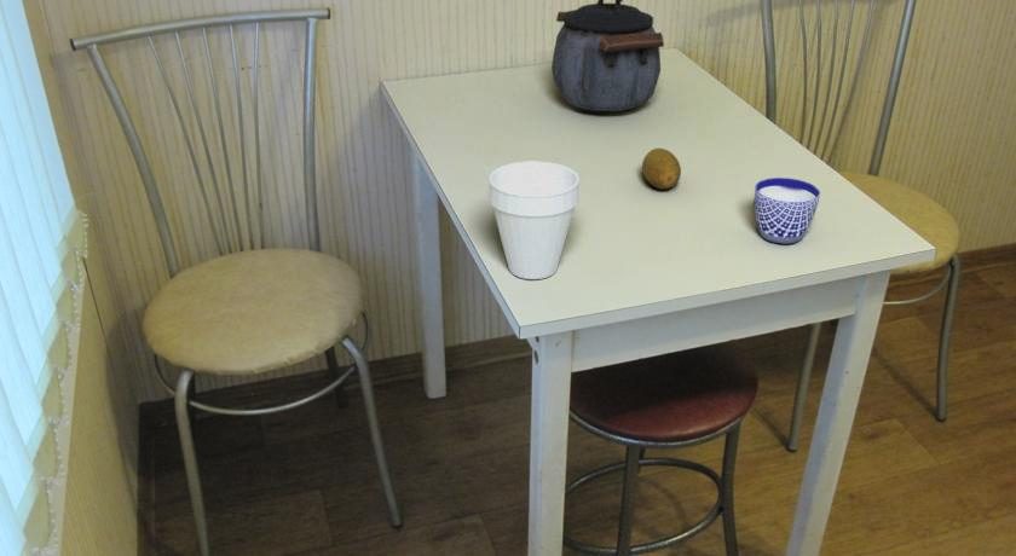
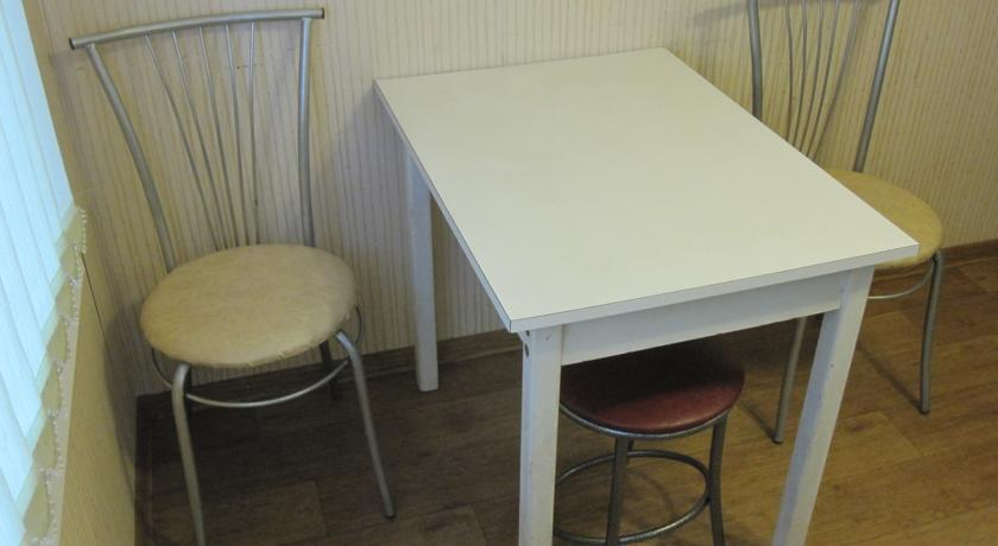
- cup [487,161,581,280]
- fruit [641,147,682,190]
- cup [754,176,821,245]
- kettle [550,0,665,112]
